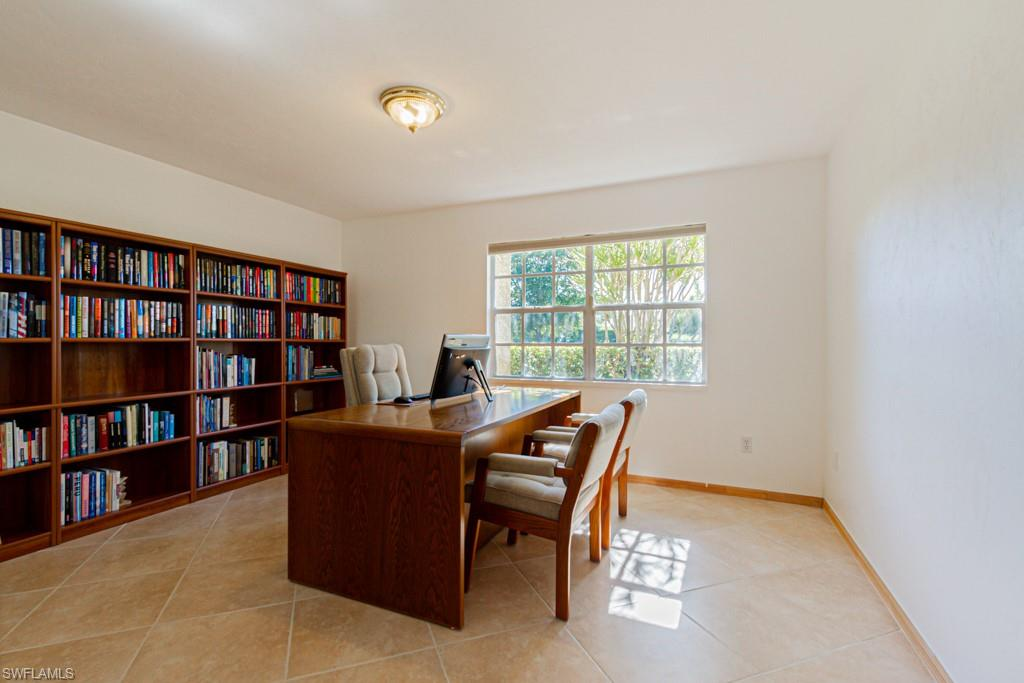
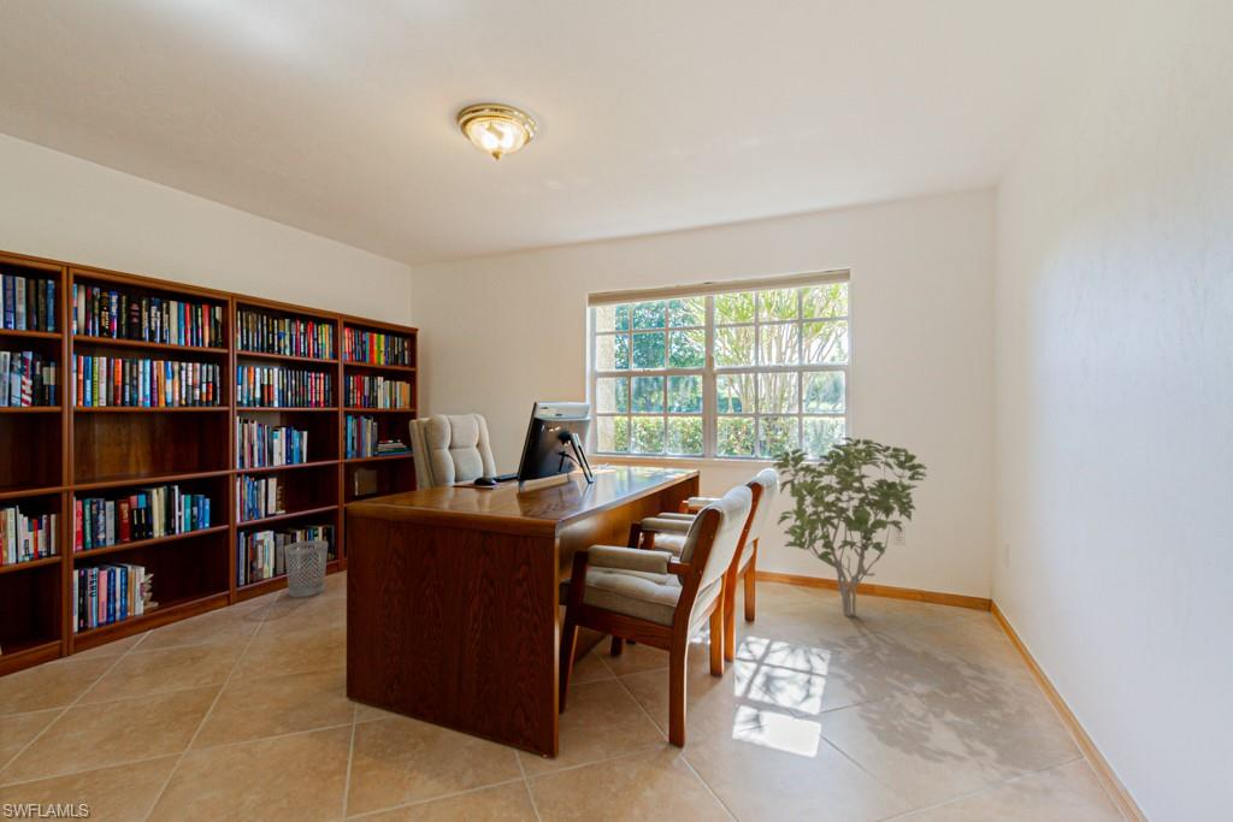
+ shrub [771,436,928,617]
+ wastebasket [283,539,329,598]
